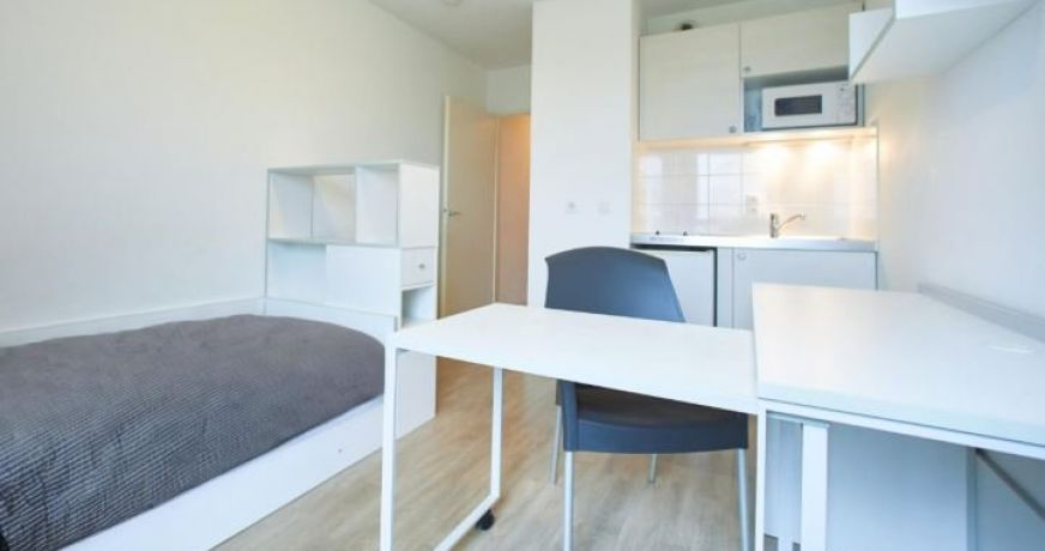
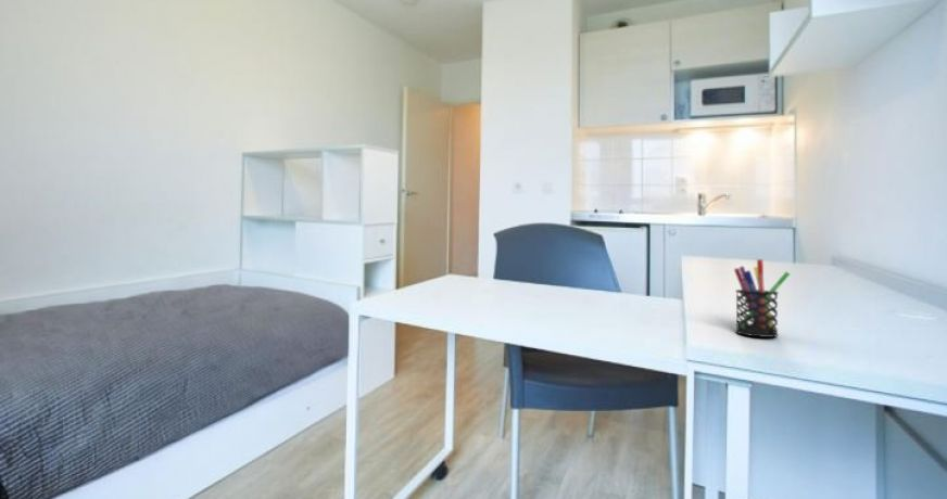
+ pen holder [733,258,792,338]
